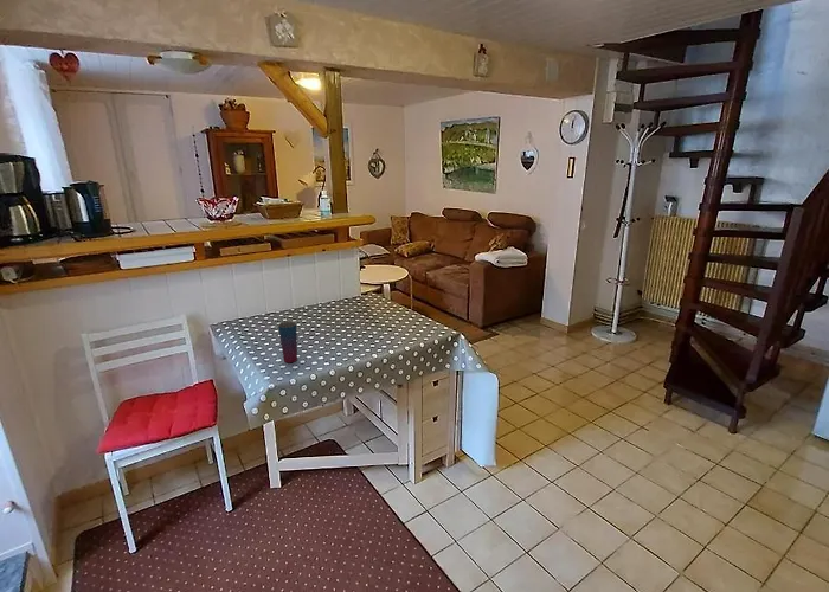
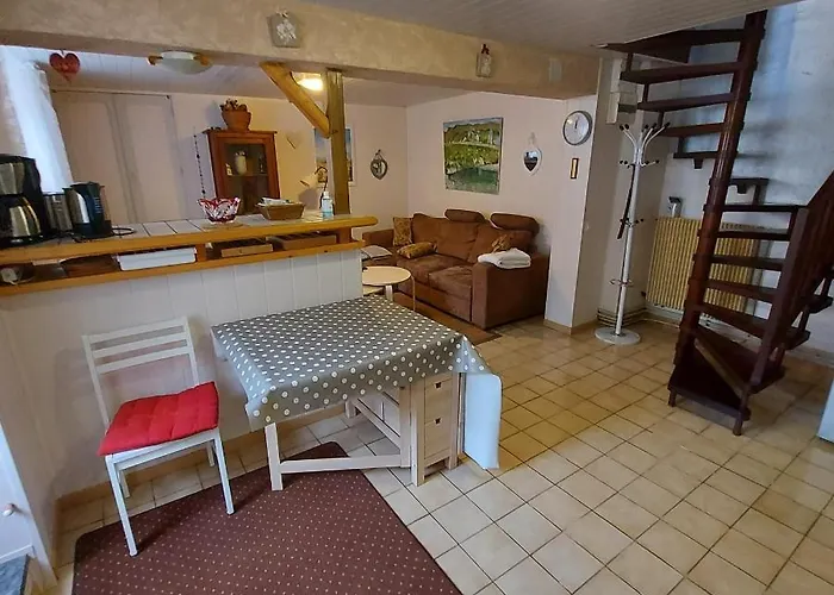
- cup [277,320,298,363]
